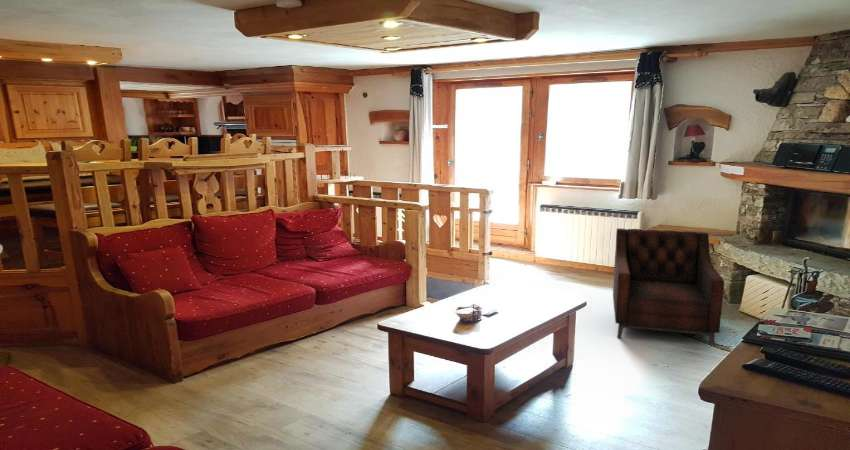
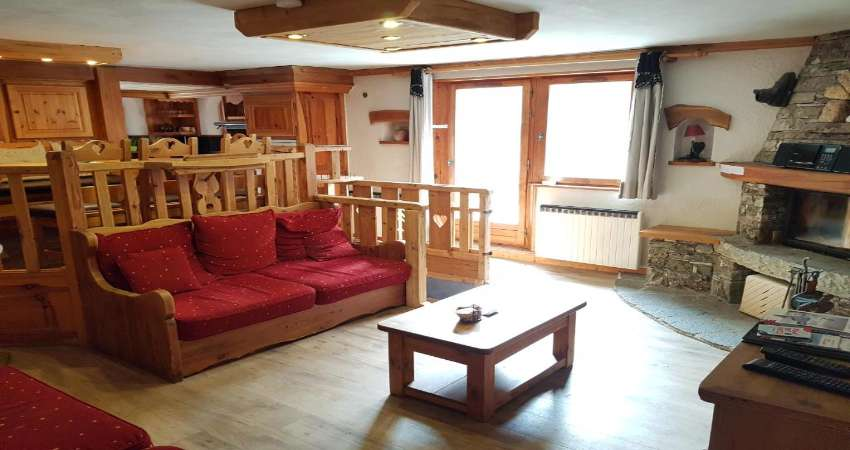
- armchair [612,227,725,347]
